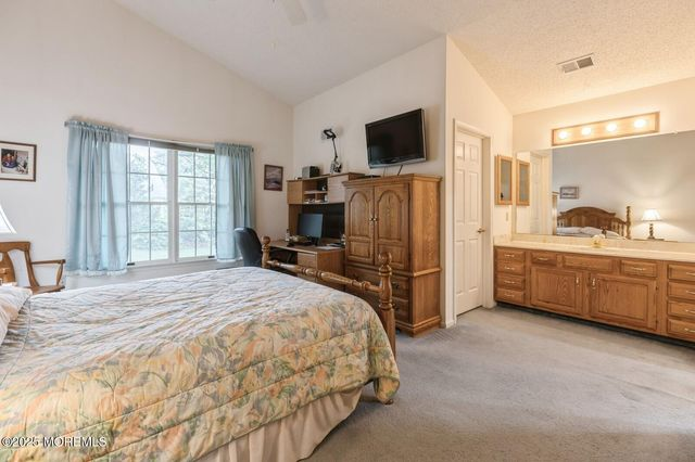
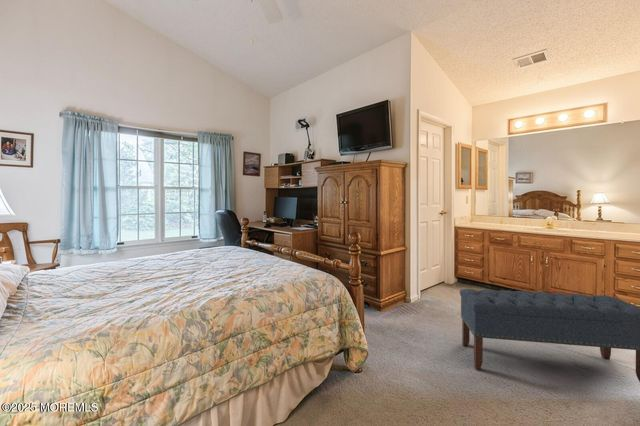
+ bench [459,288,640,383]
